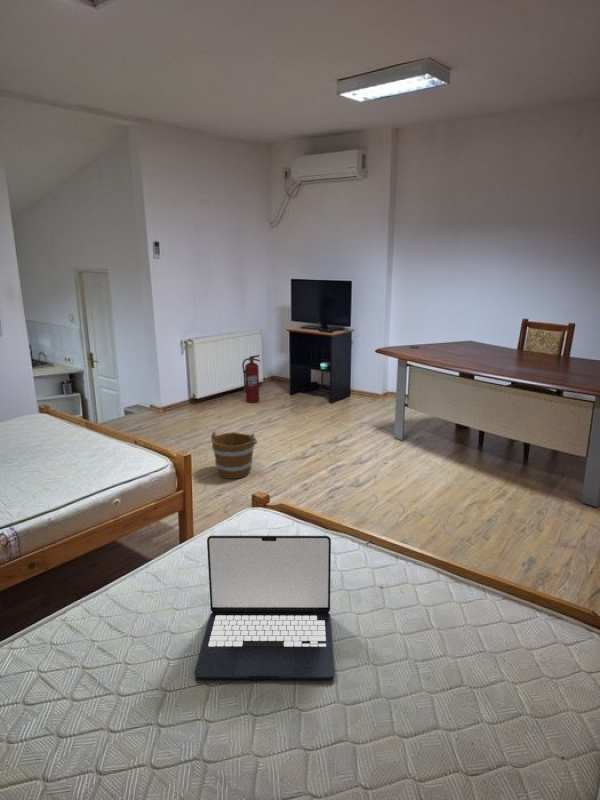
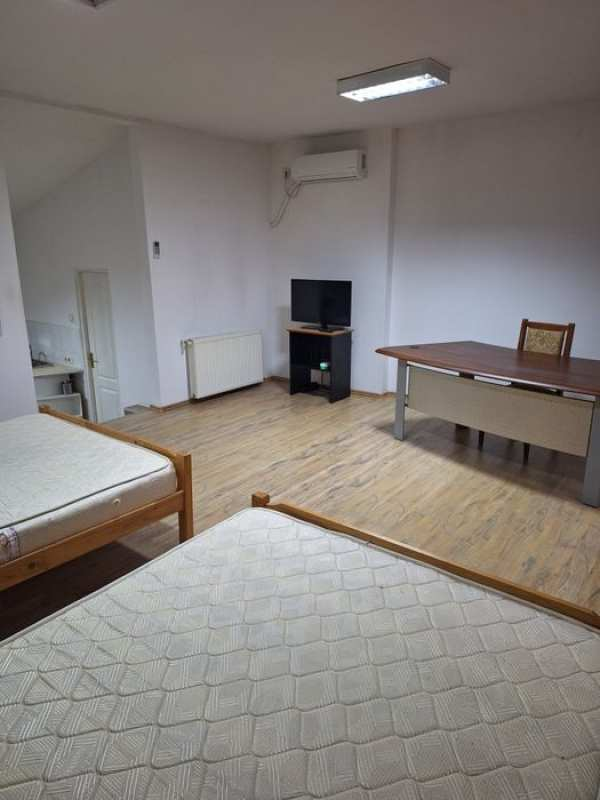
- fire extinguisher [241,354,262,404]
- bucket [210,431,259,480]
- laptop [193,535,336,680]
